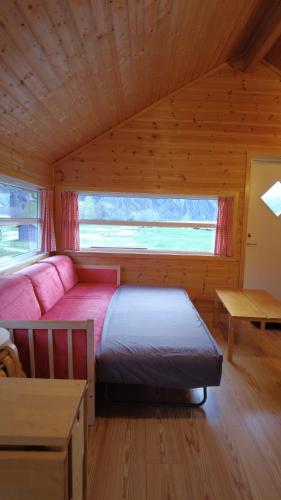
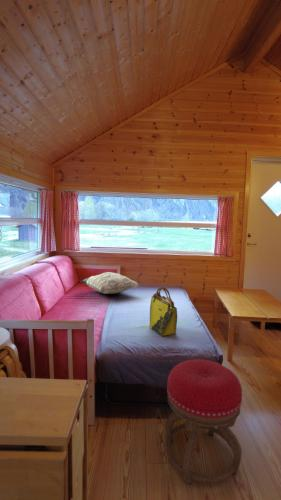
+ decorative pillow [80,271,140,295]
+ stool [165,358,243,486]
+ tote bag [149,286,178,337]
